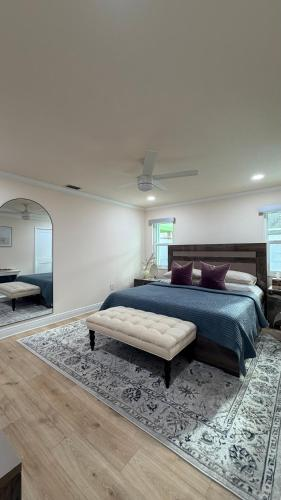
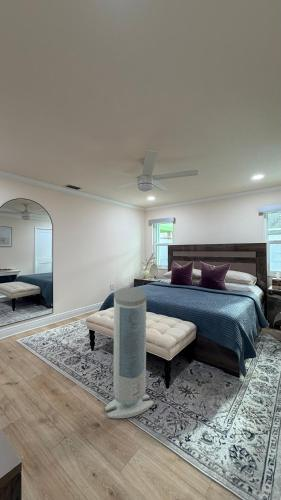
+ air purifier [104,287,154,419]
